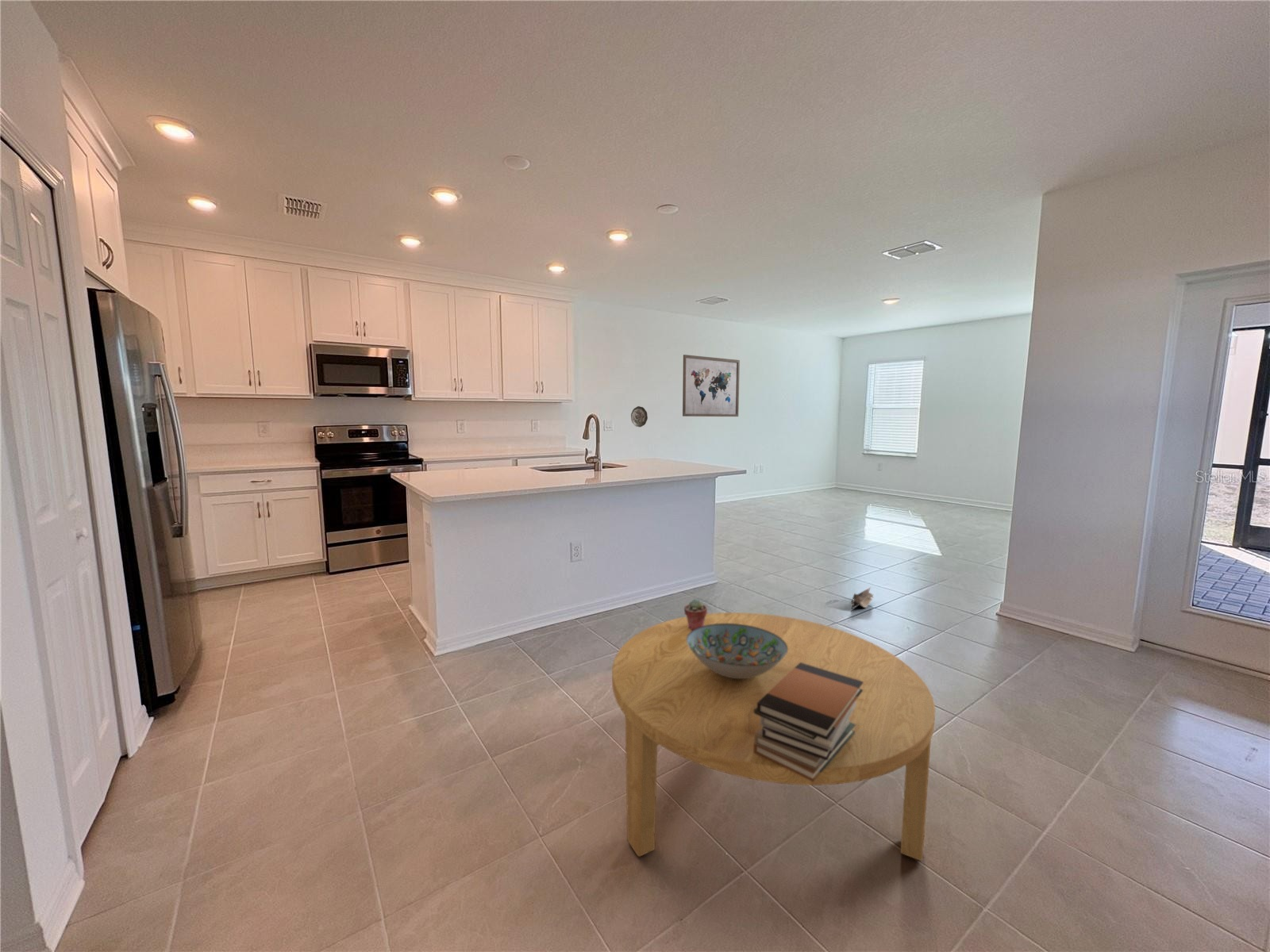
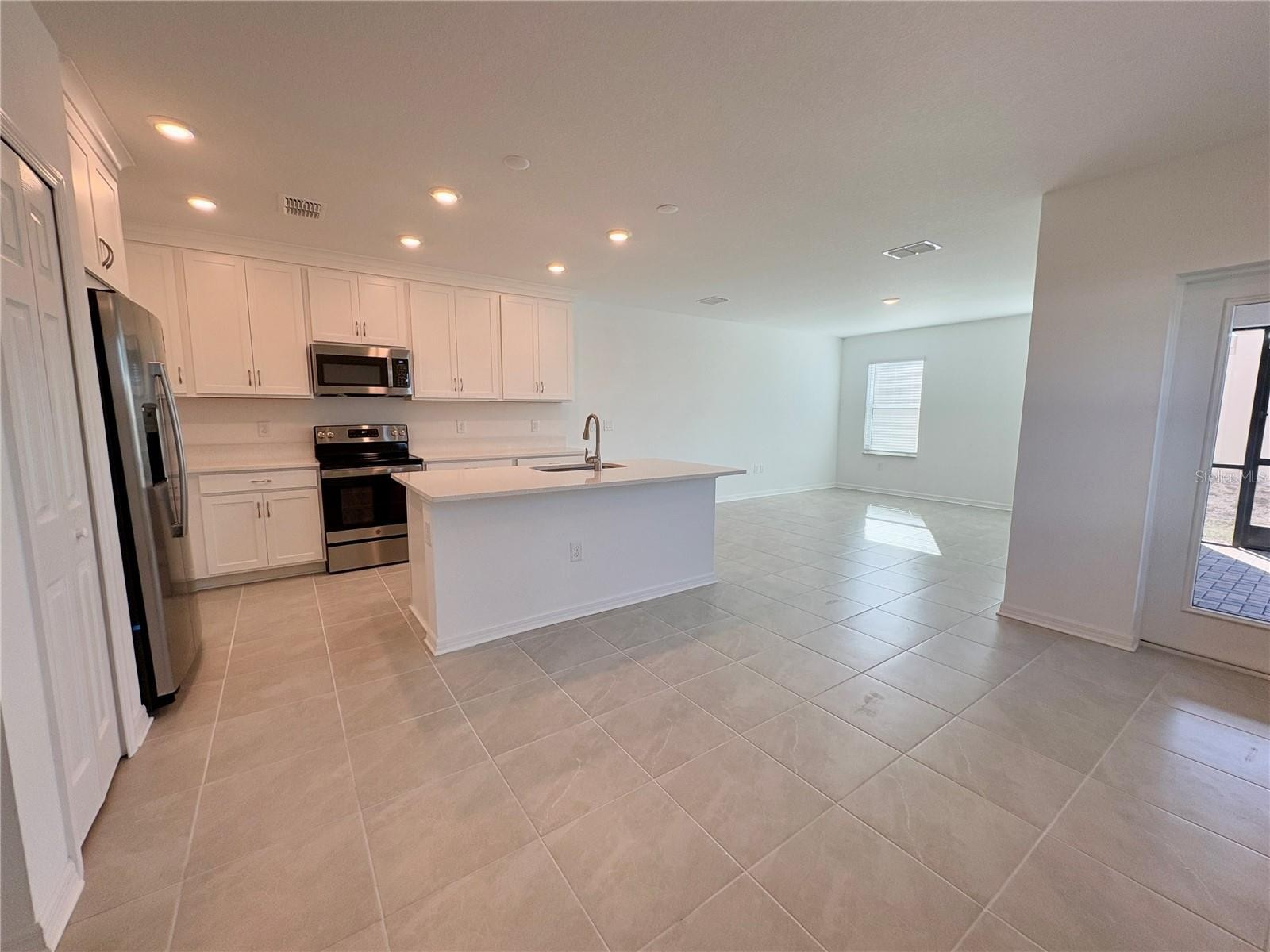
- book stack [753,662,863,782]
- potted succulent [683,598,708,631]
- bag [850,586,875,611]
- decorative bowl [687,624,787,679]
- coffee table [611,612,936,862]
- decorative plate [630,405,648,428]
- wall art [682,354,741,417]
